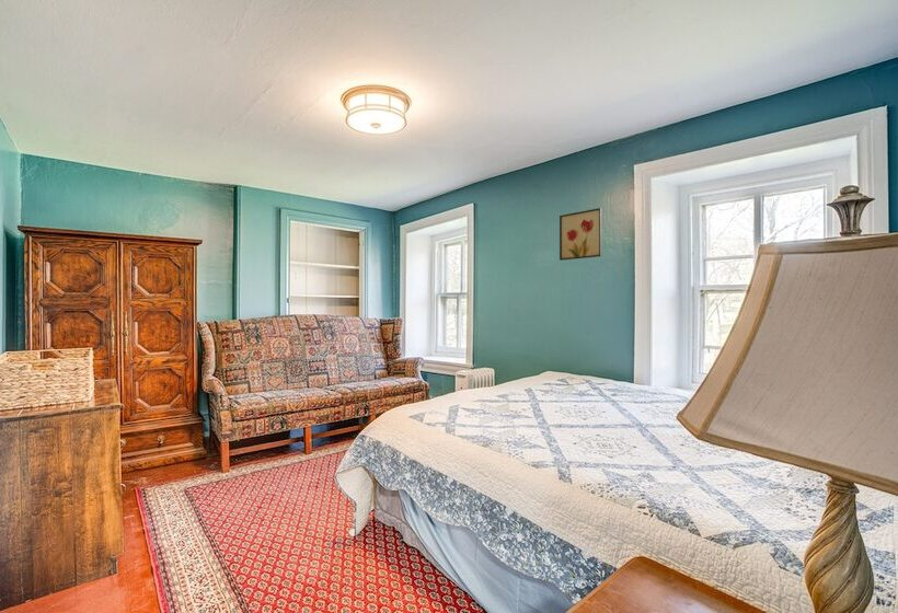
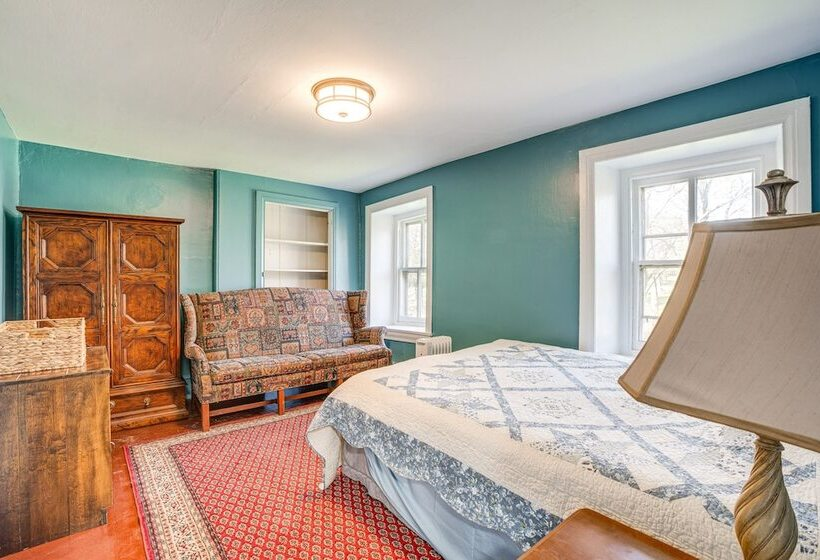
- wall art [559,207,603,262]
